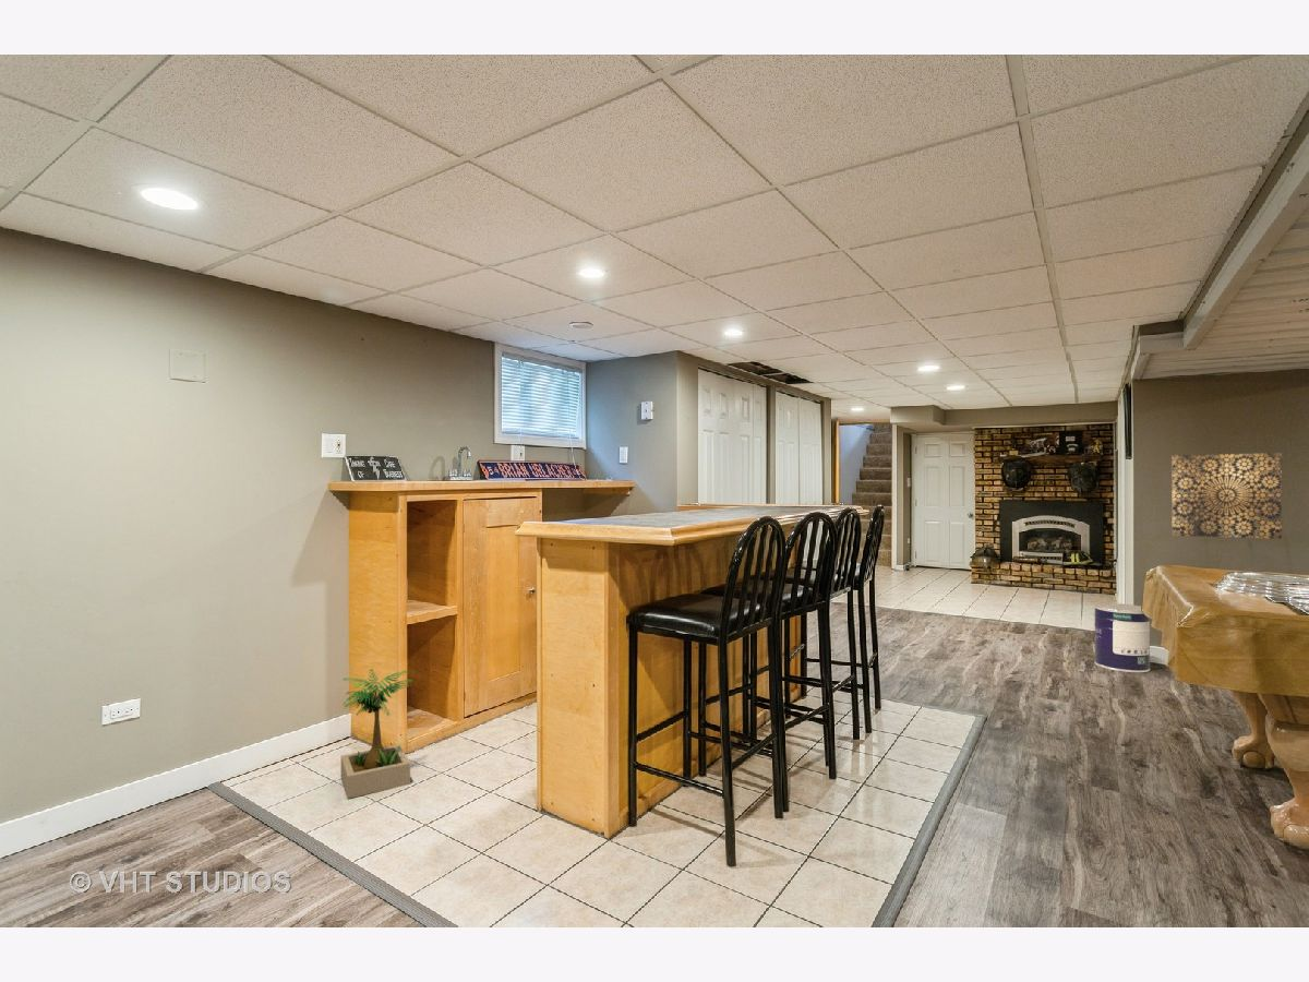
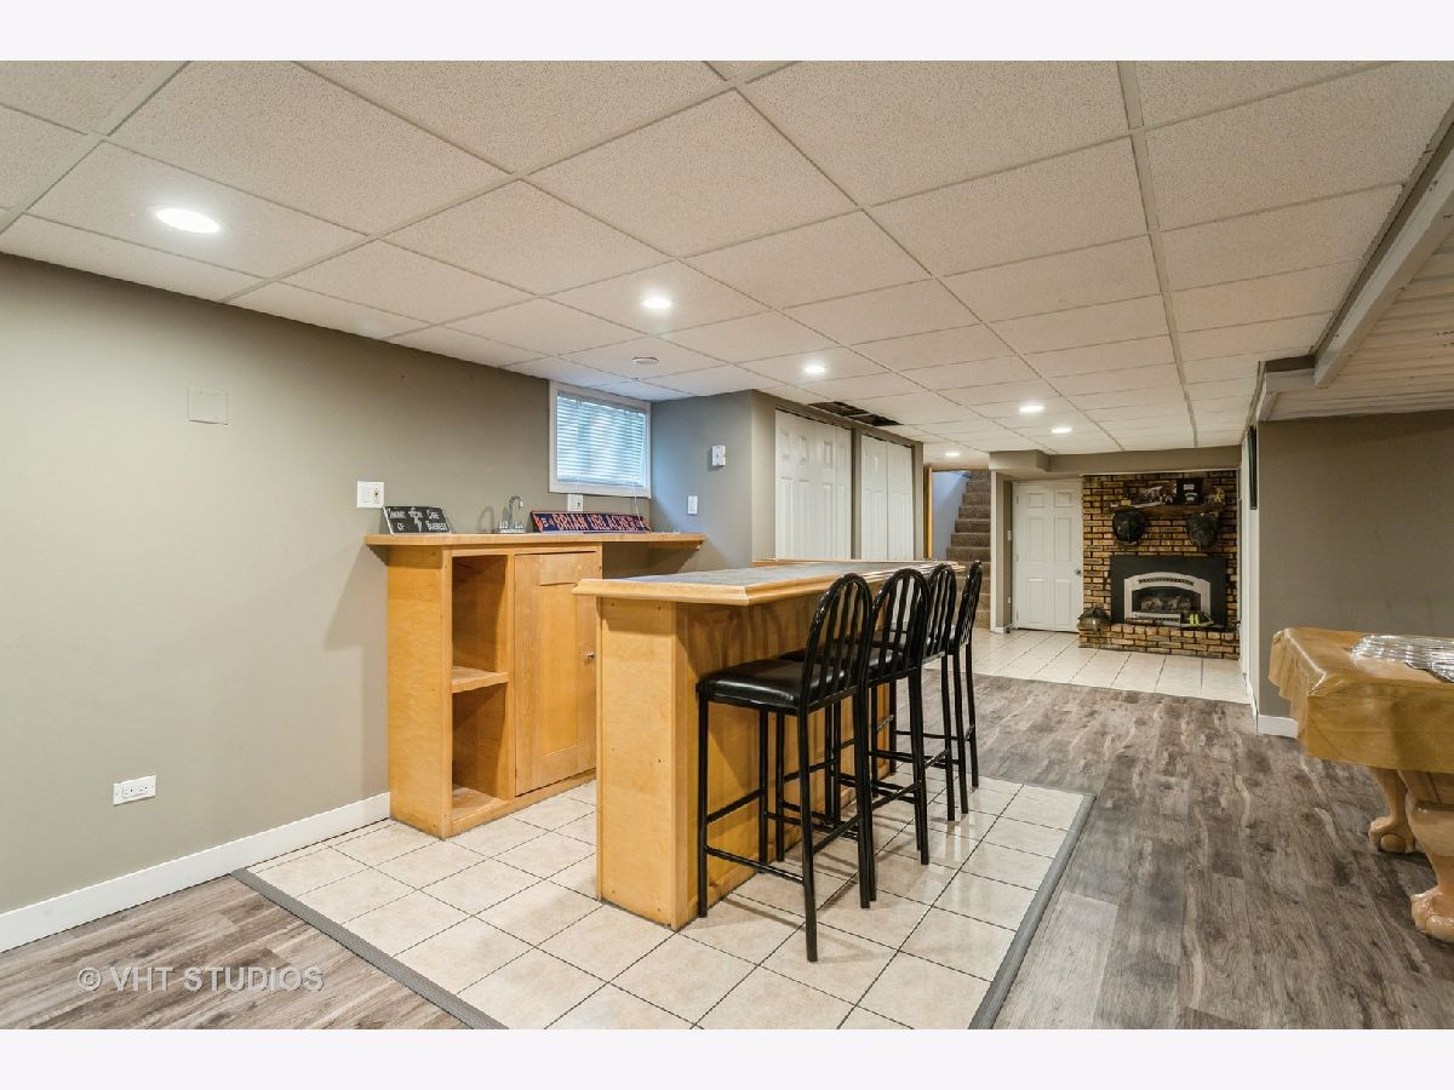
- potted plant [340,668,413,800]
- paint can [1093,602,1151,673]
- wall art [1170,452,1283,540]
